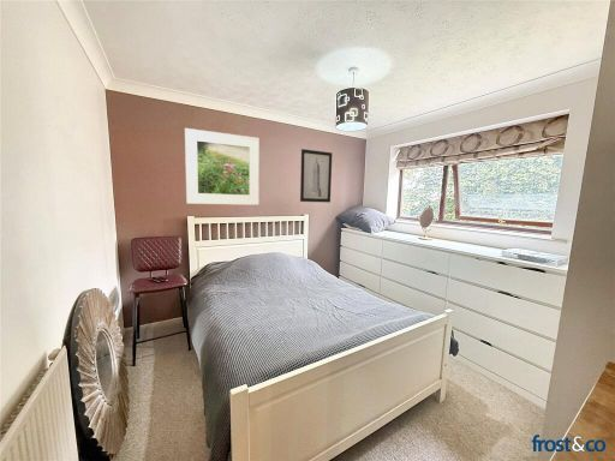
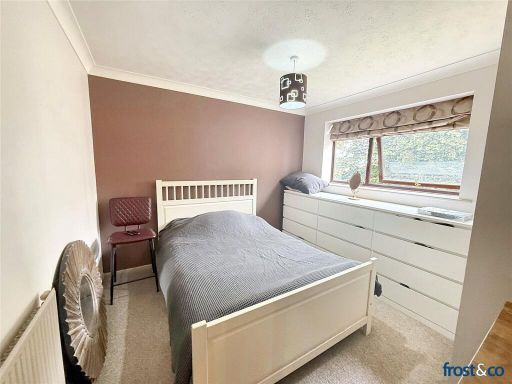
- wall art [299,148,333,204]
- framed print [184,127,261,206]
